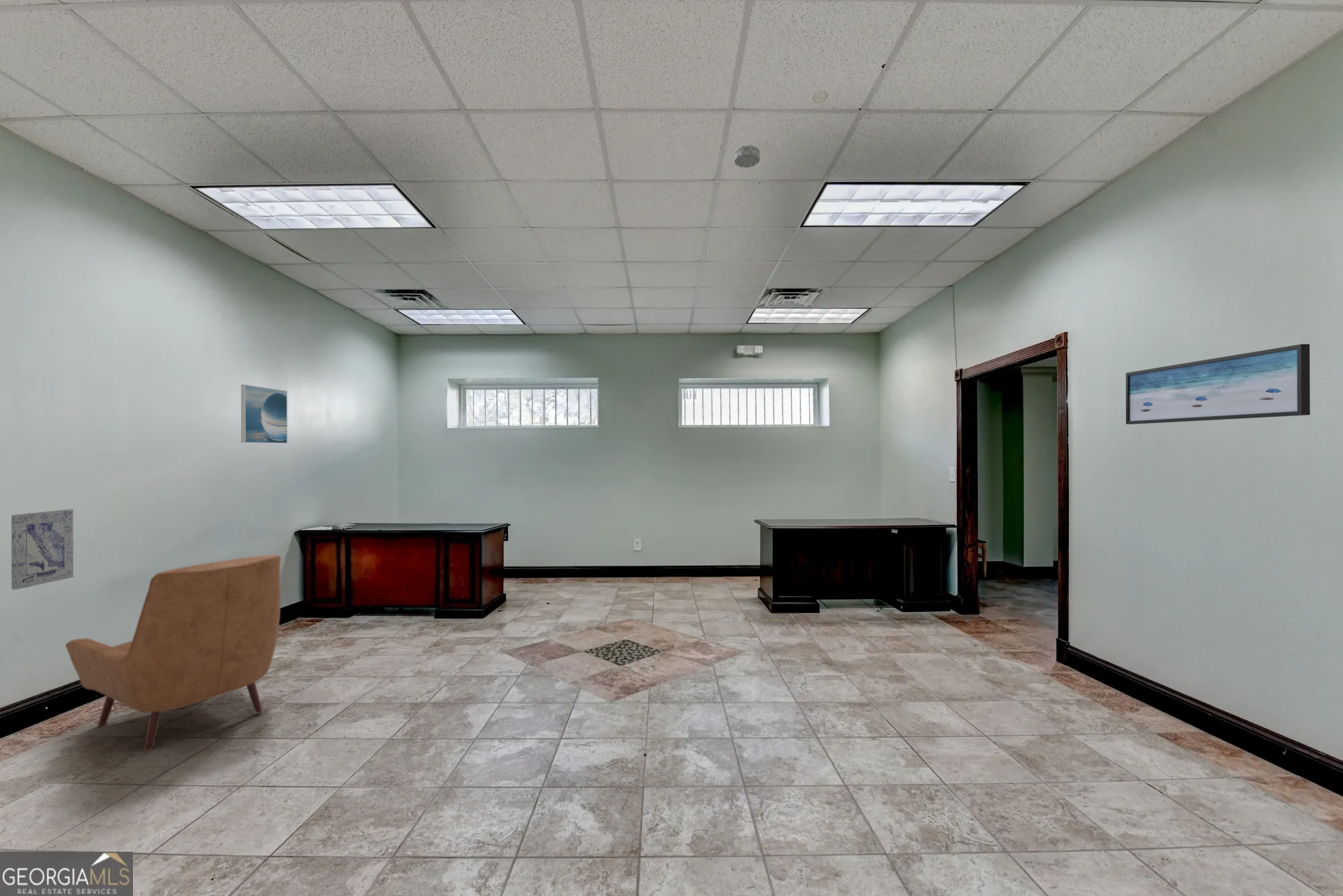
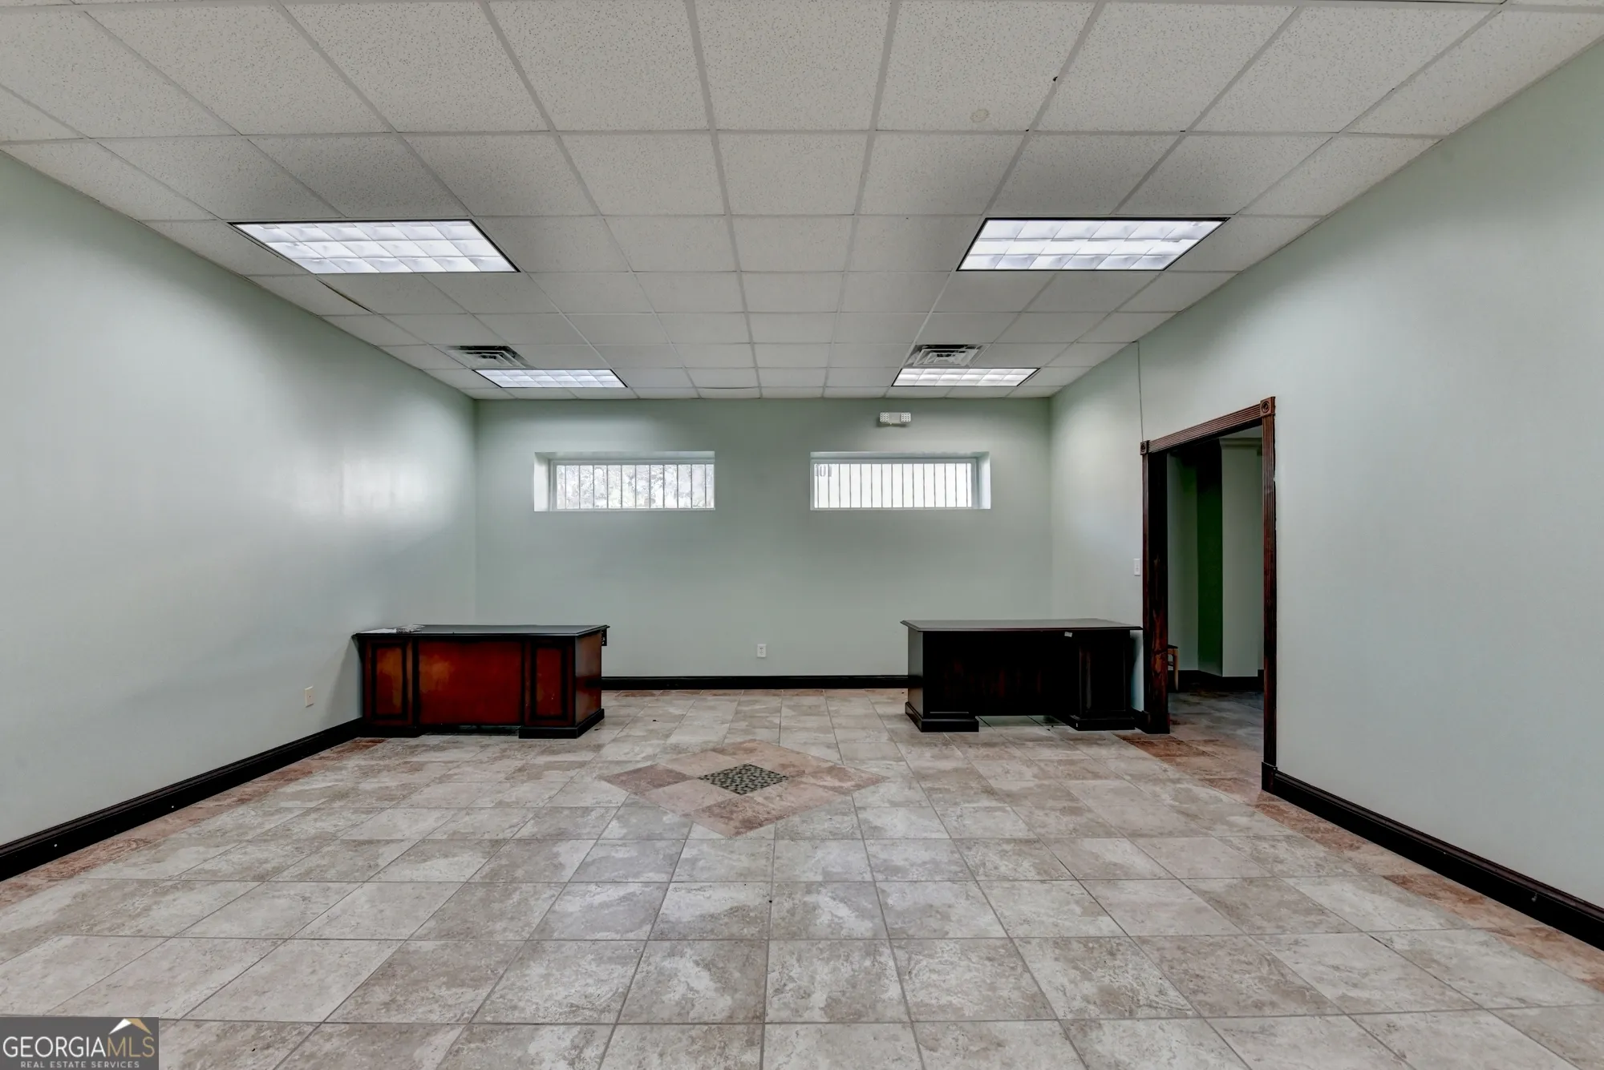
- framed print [240,384,288,444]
- chair [64,554,281,752]
- wall art [11,509,74,590]
- smoke detector [734,144,761,168]
- wall art [1125,344,1311,425]
